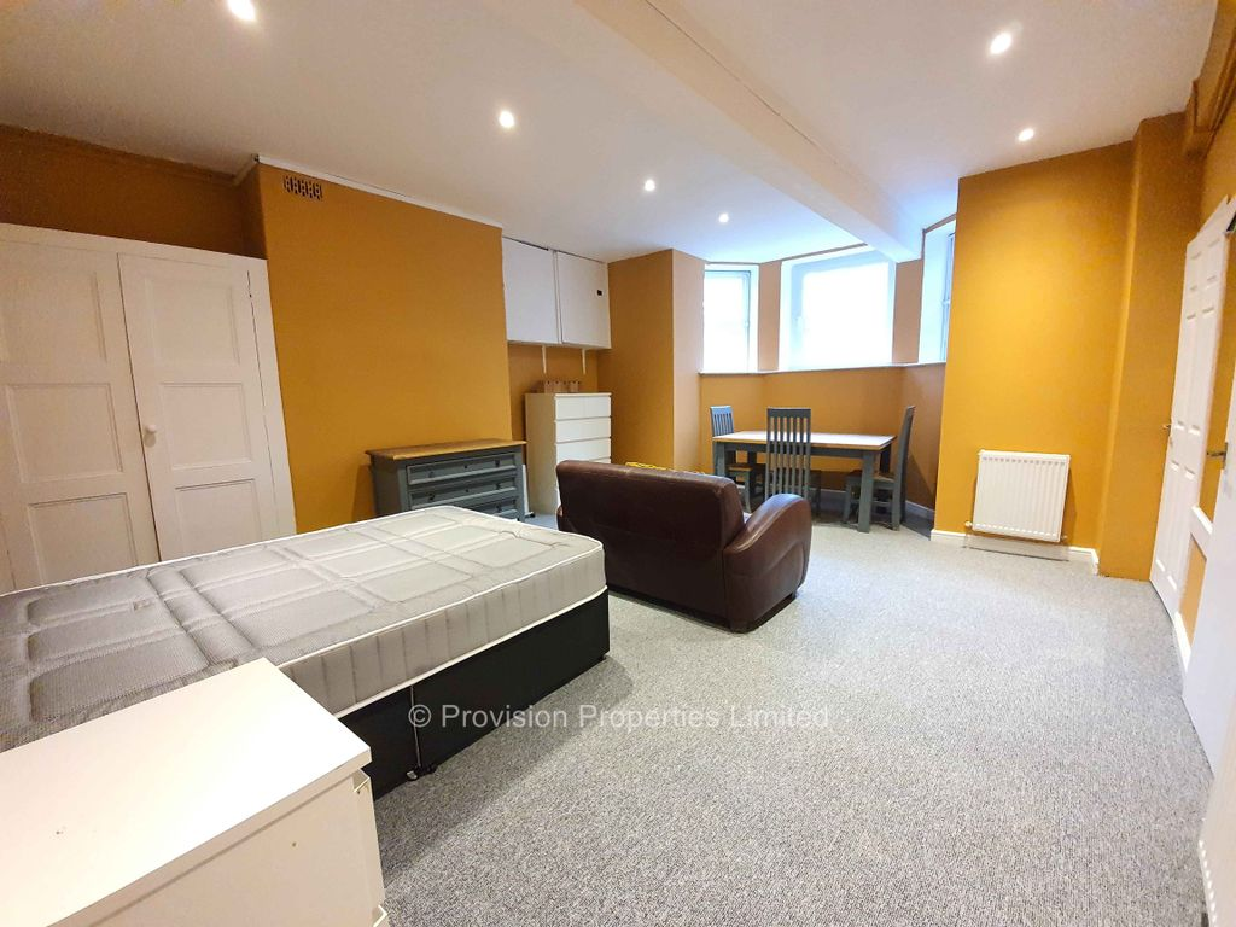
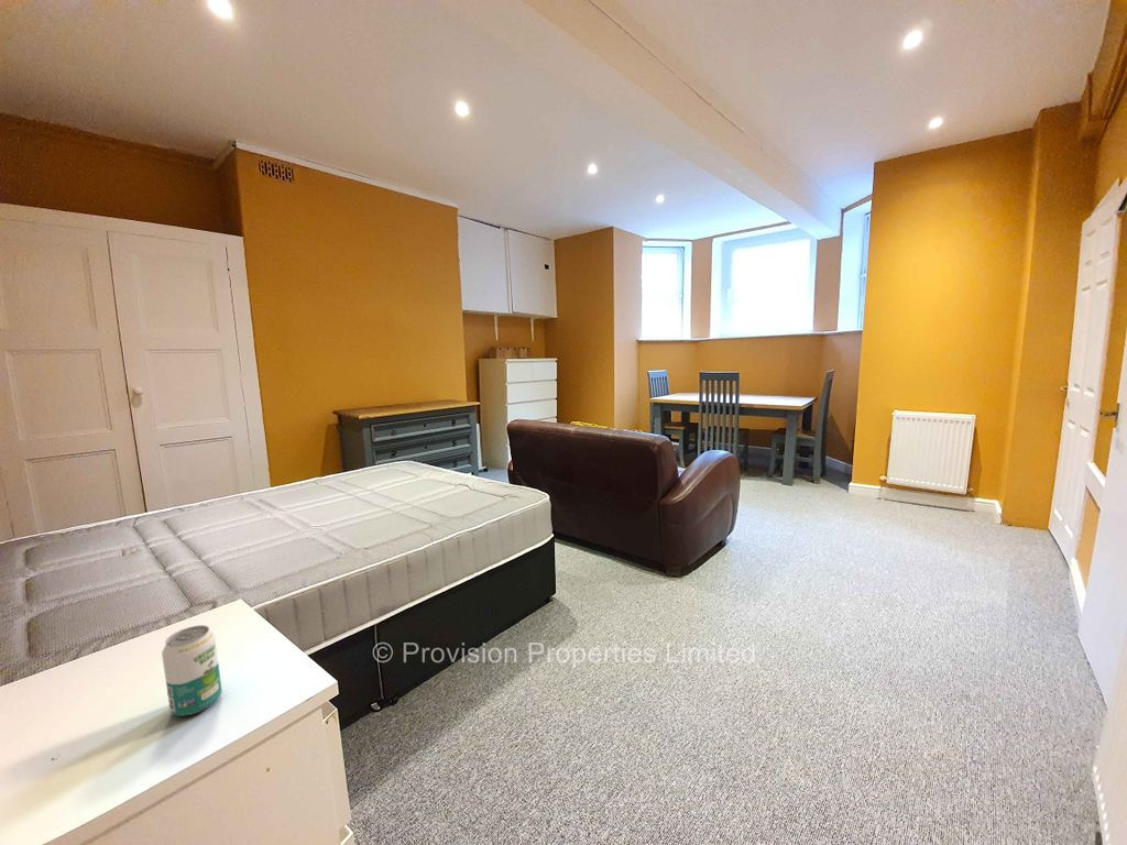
+ beverage can [161,624,223,717]
